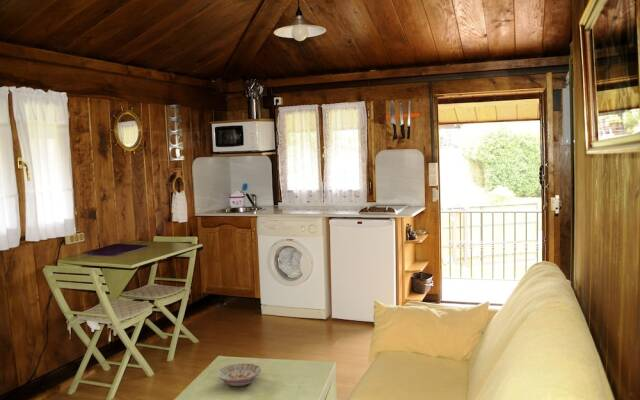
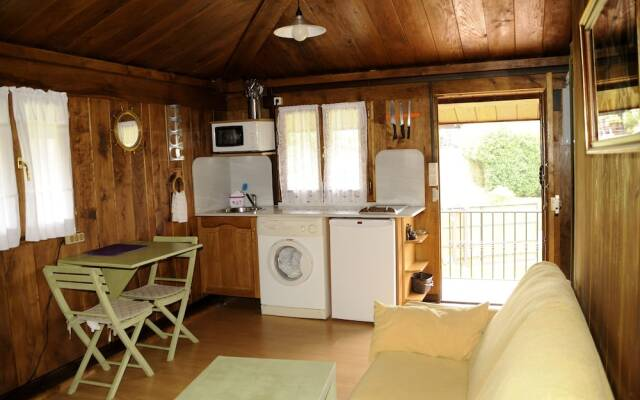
- bowl [215,363,263,387]
